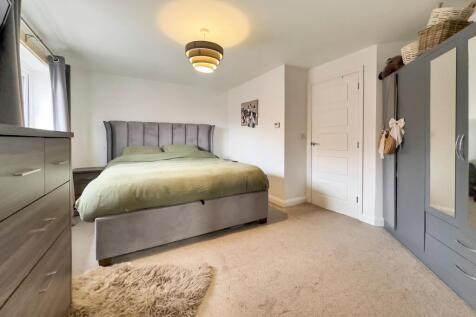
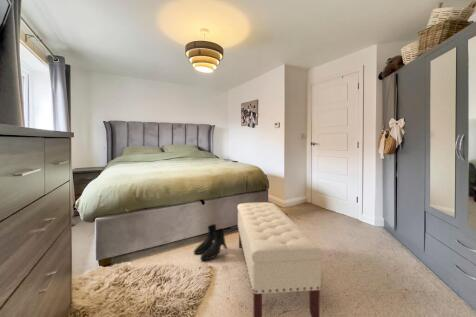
+ boots [193,223,228,262]
+ bench [236,201,324,317]
